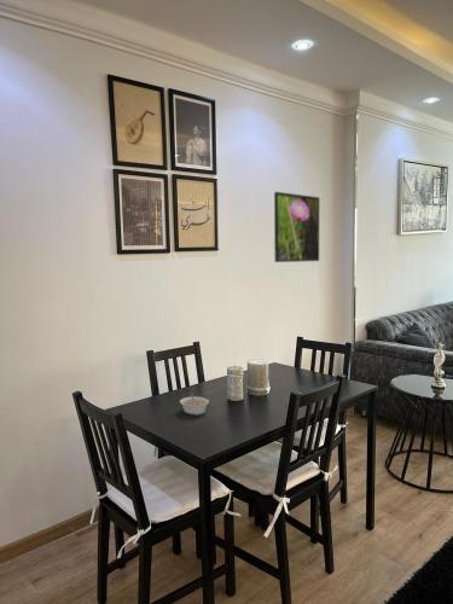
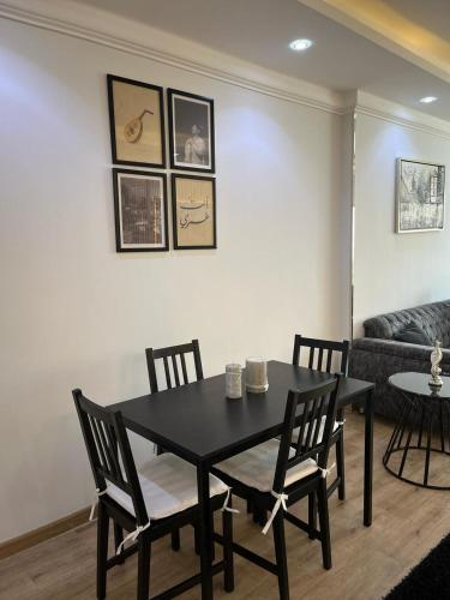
- legume [179,391,210,417]
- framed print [273,191,320,263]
